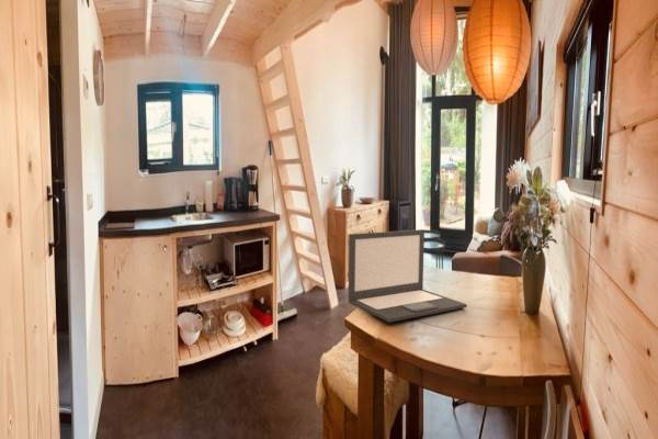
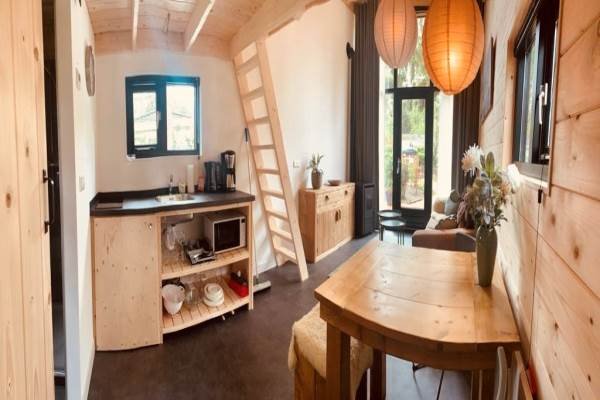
- laptop [348,228,468,324]
